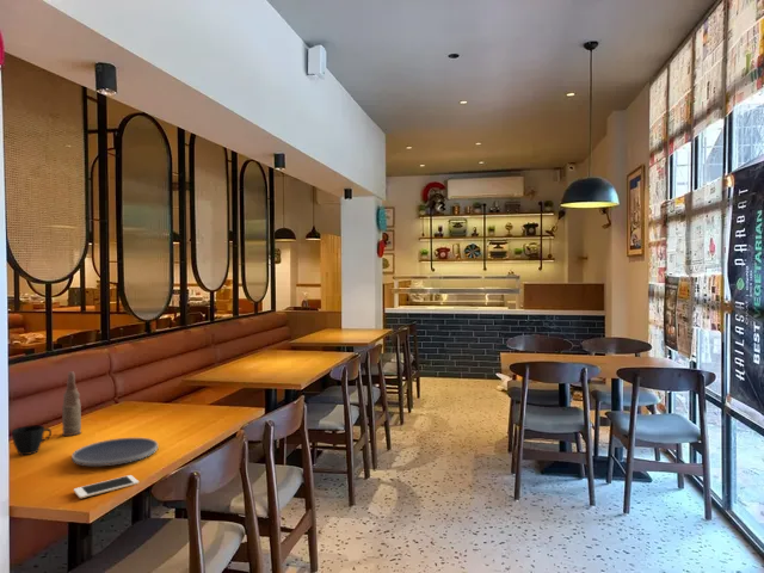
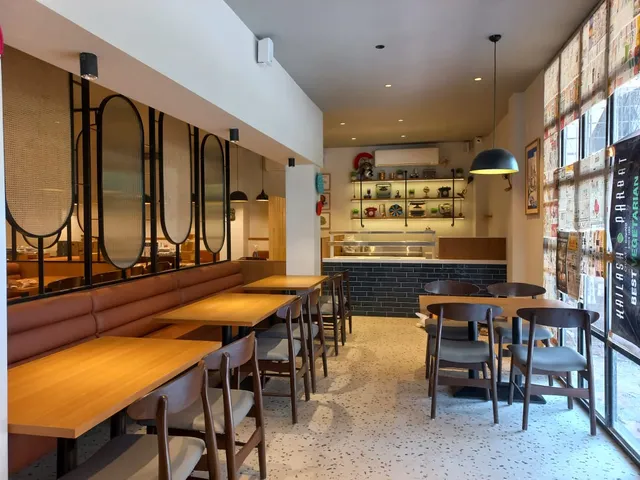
- bottle [61,370,82,437]
- cup [11,424,53,456]
- cell phone [73,474,140,500]
- plate [70,437,159,467]
